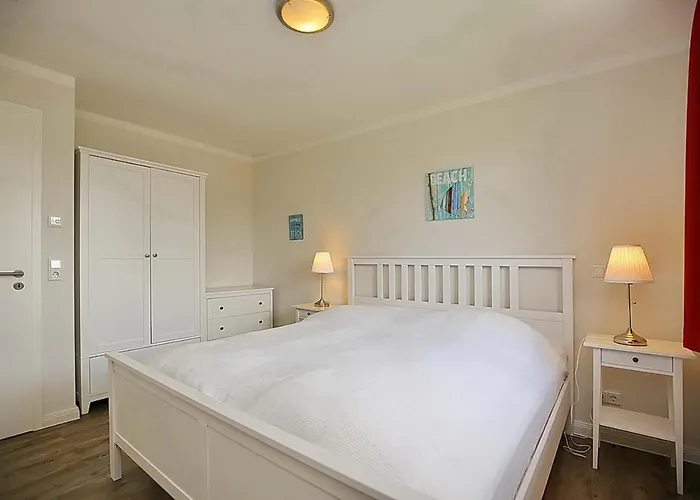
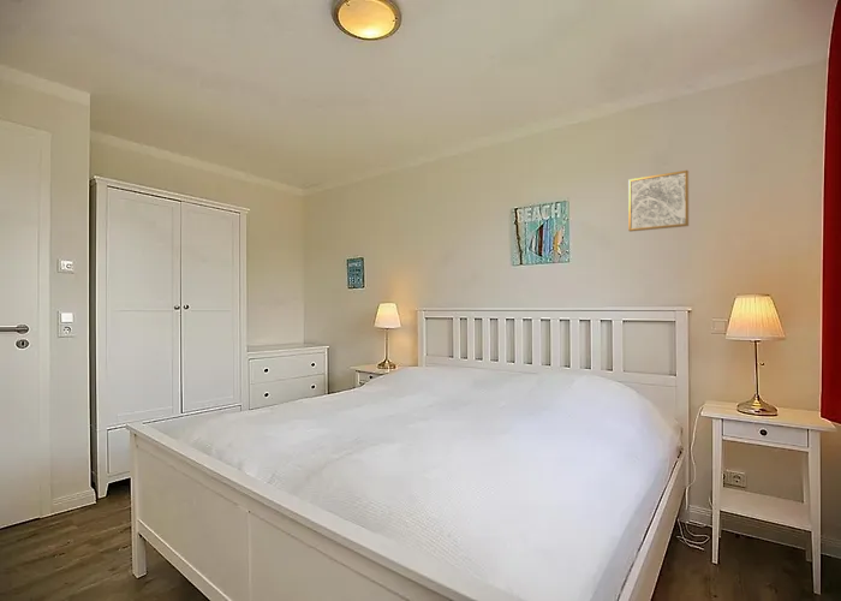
+ wall art [627,169,690,233]
